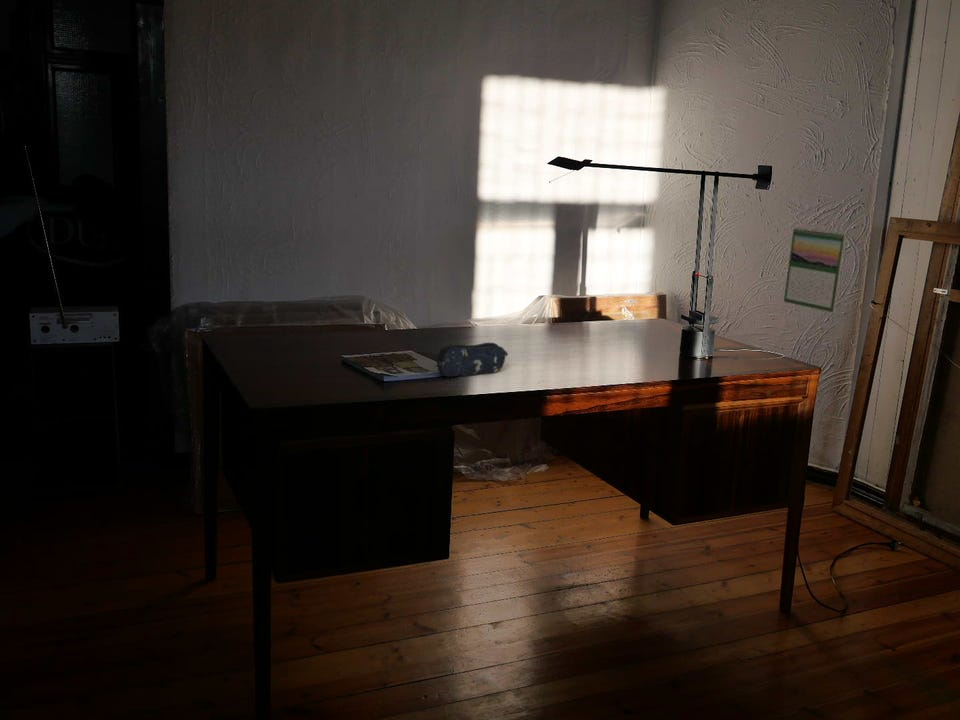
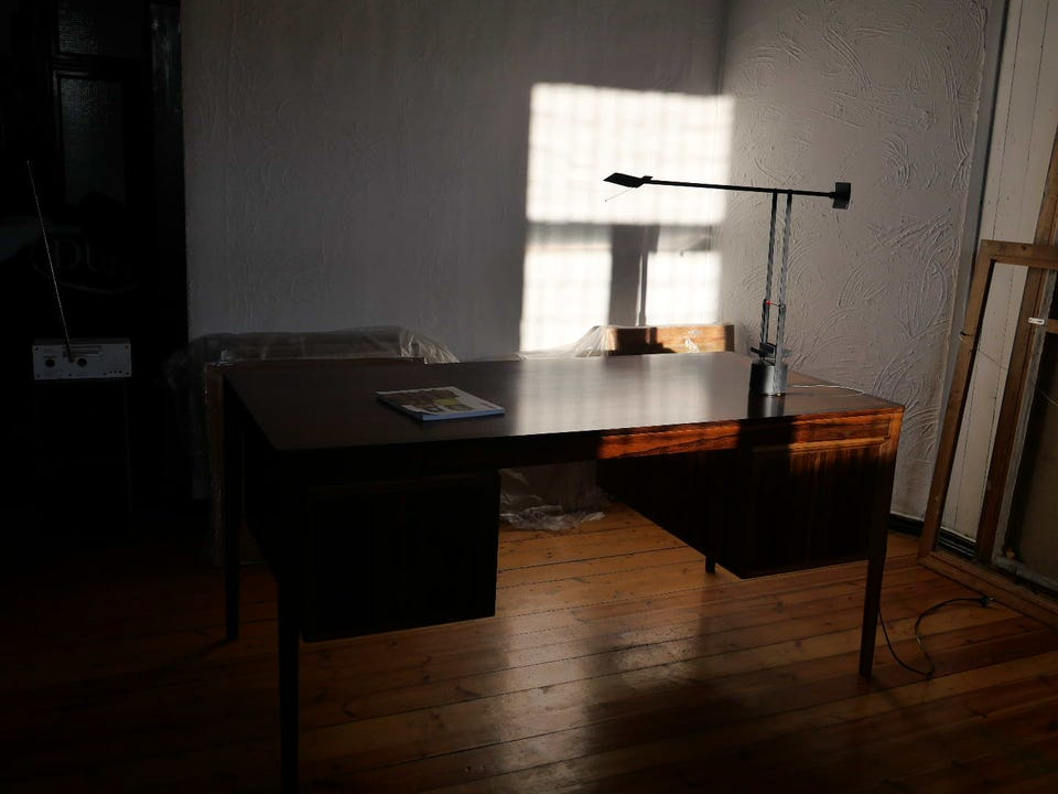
- calendar [783,226,847,313]
- pencil case [436,342,509,378]
